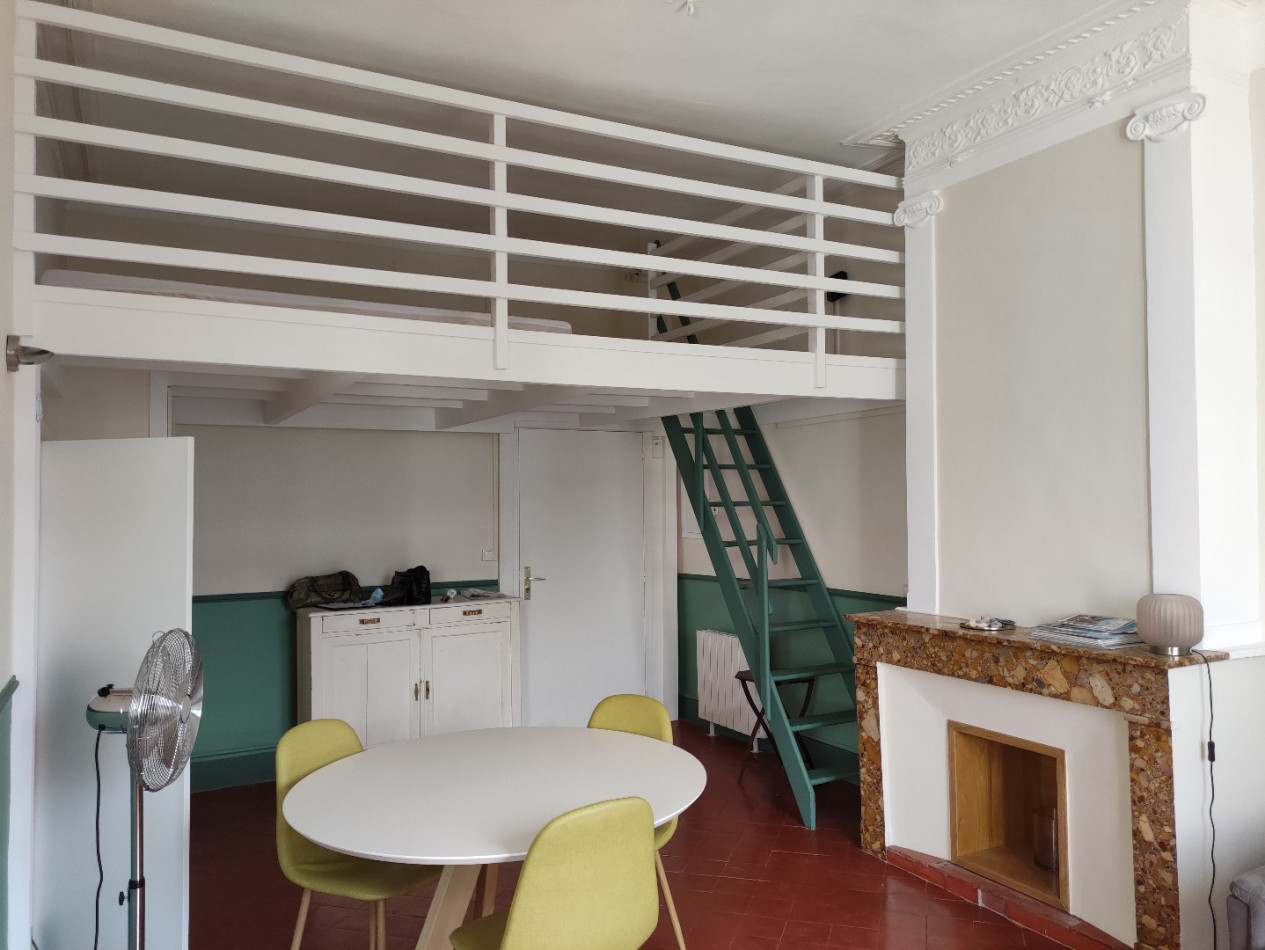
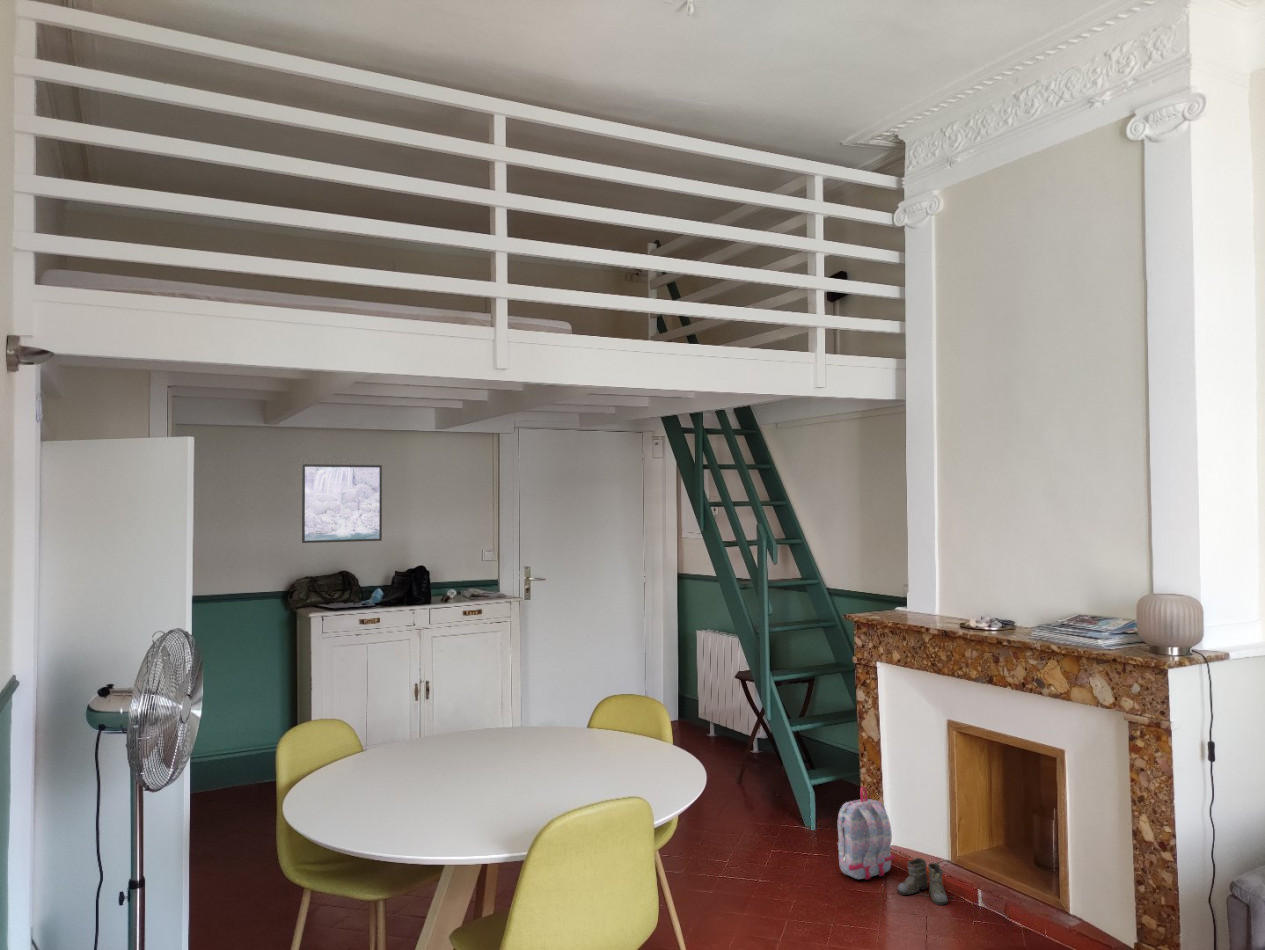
+ backpack [837,786,896,881]
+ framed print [301,463,383,544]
+ boots [896,857,953,906]
